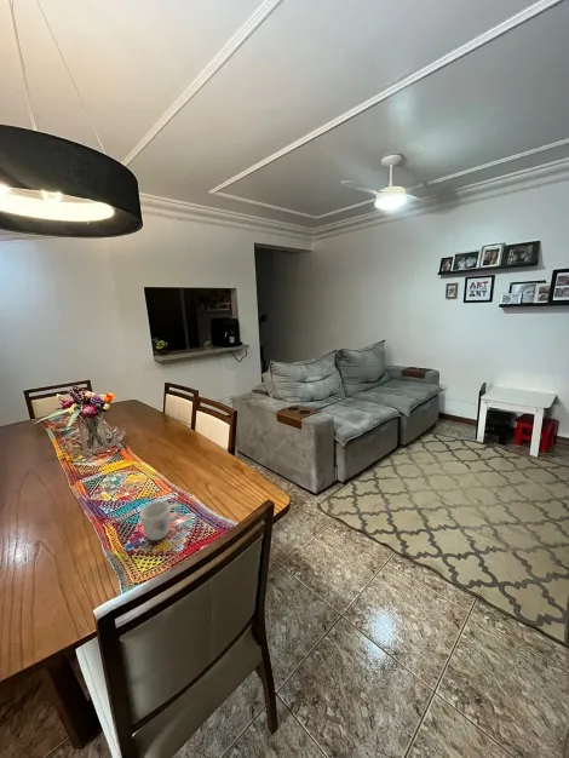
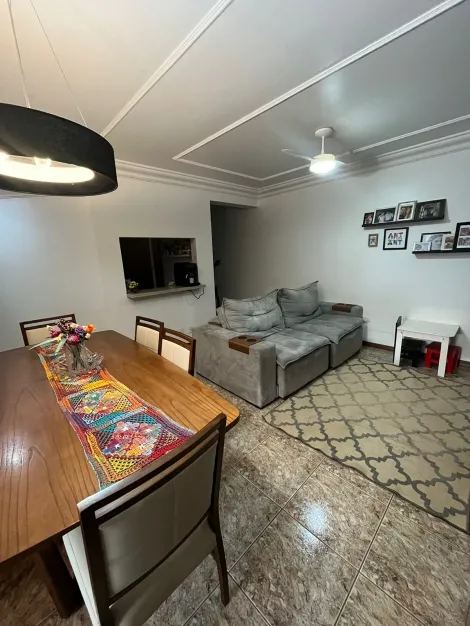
- mug [138,500,183,541]
